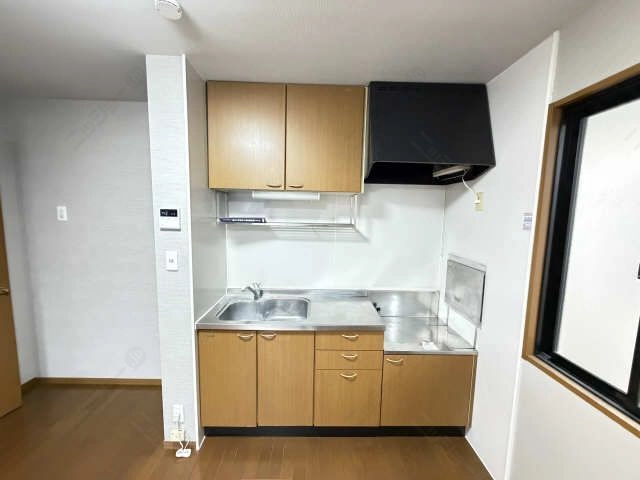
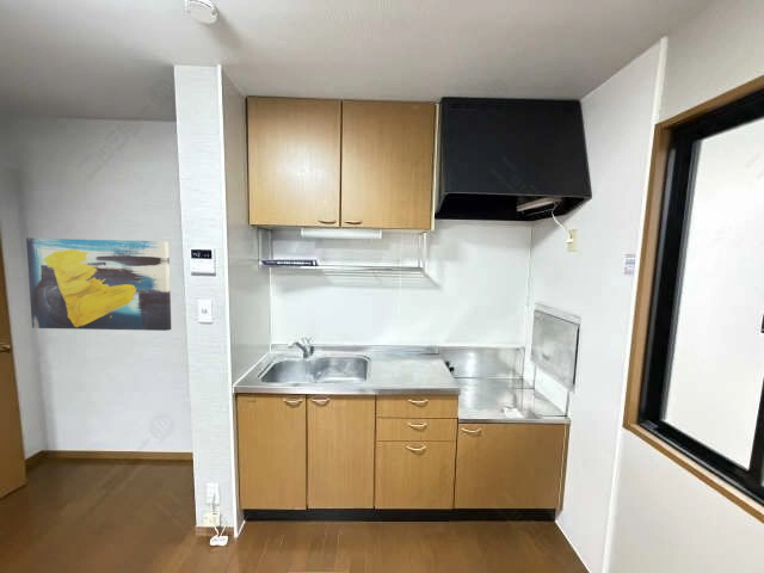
+ wall art [25,236,172,332]
